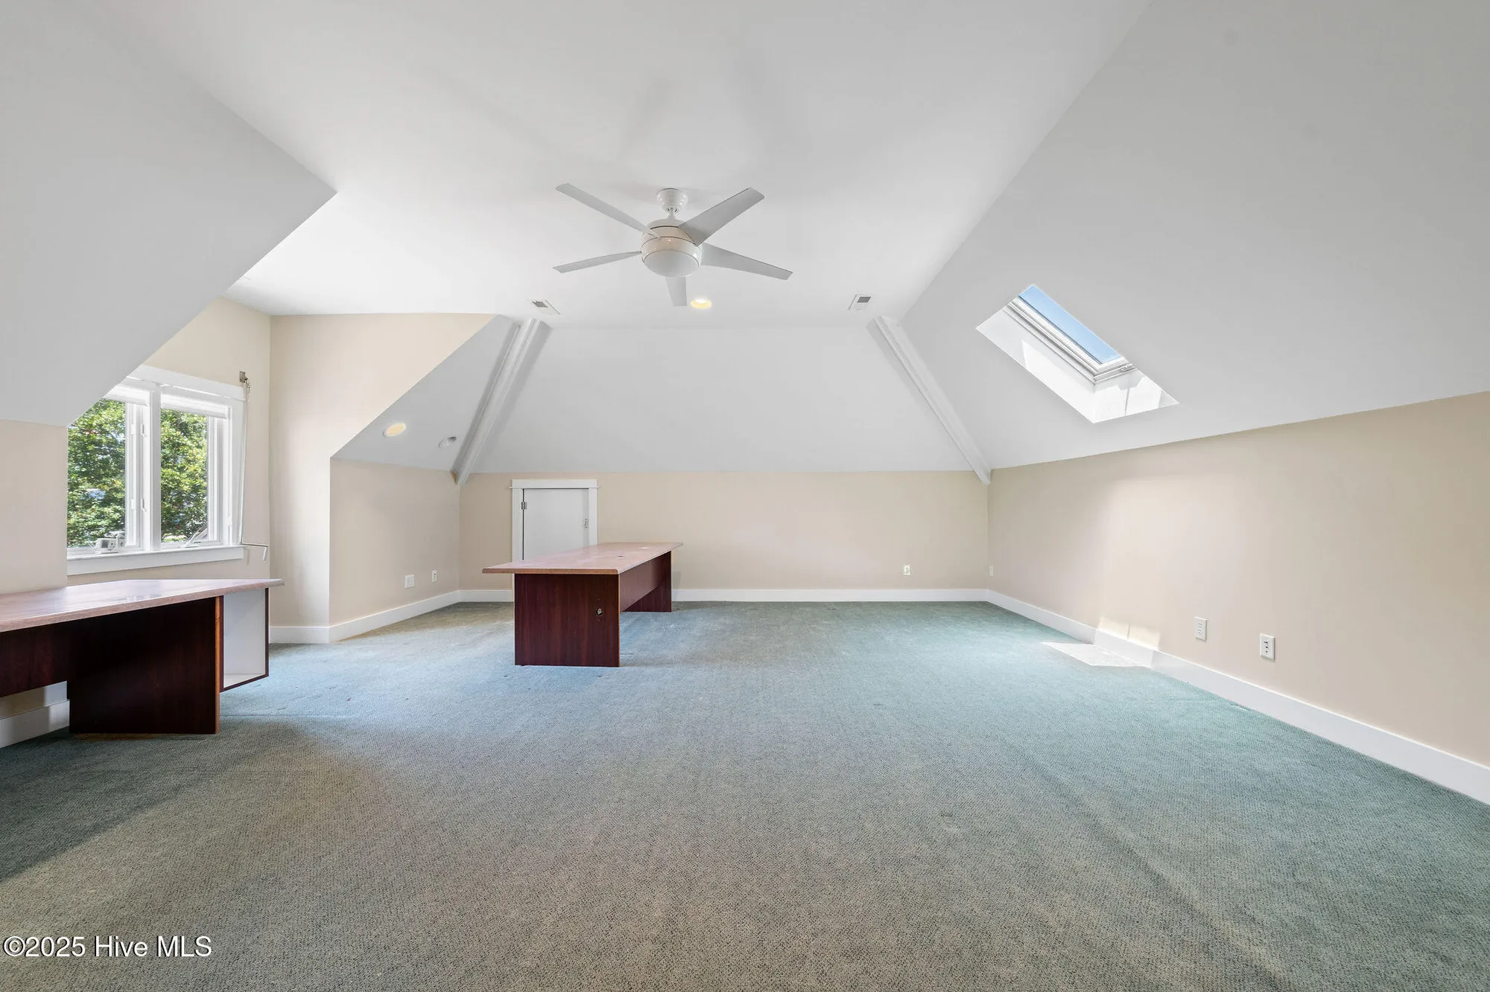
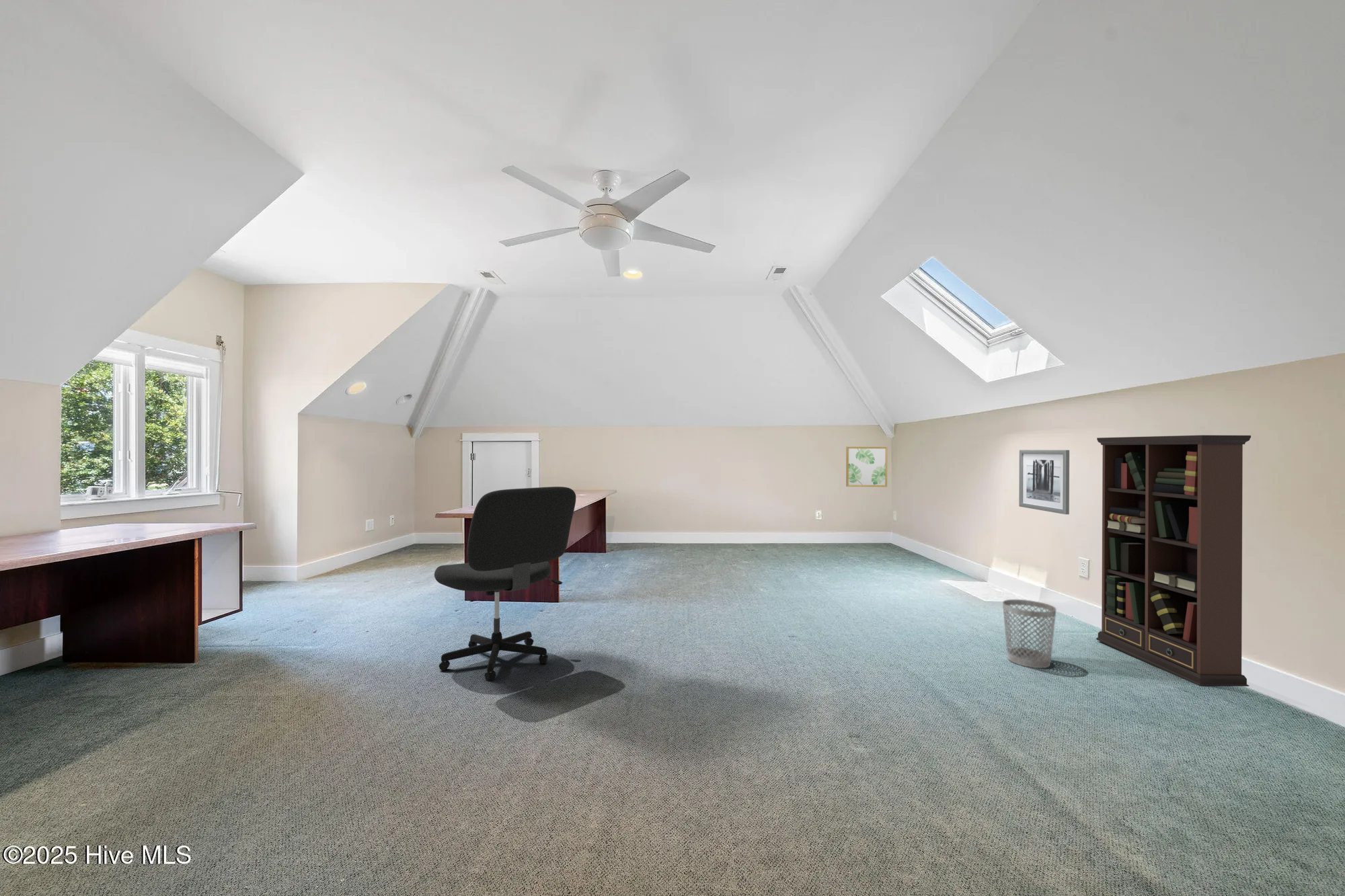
+ wall art [845,446,888,487]
+ wastebasket [1002,599,1056,669]
+ bookcase [1096,434,1252,687]
+ office chair [434,486,576,682]
+ wall art [1018,449,1070,515]
